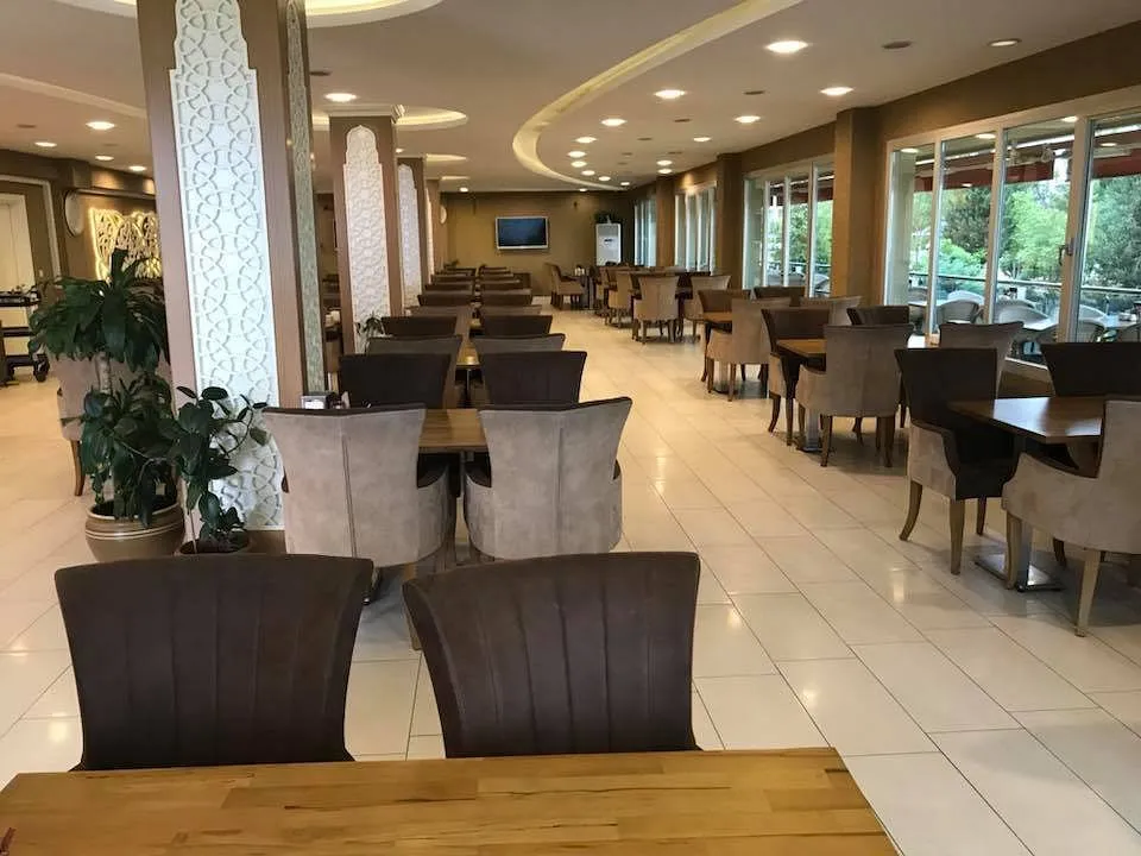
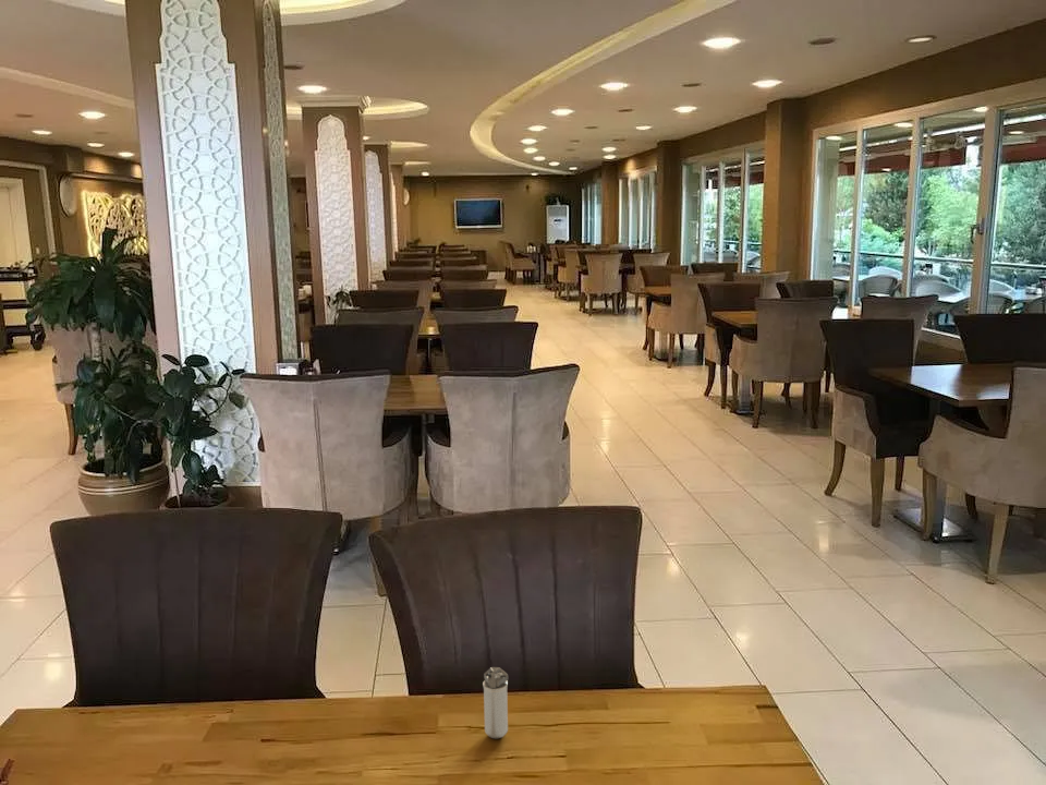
+ shaker [482,666,509,739]
